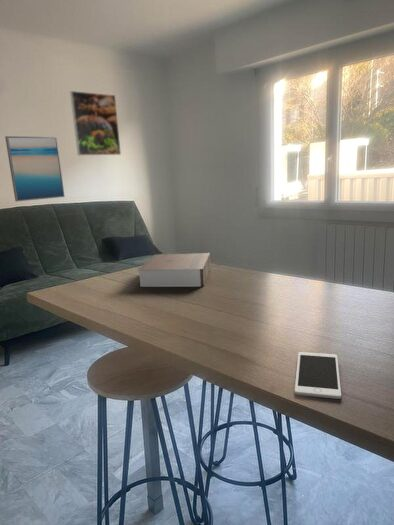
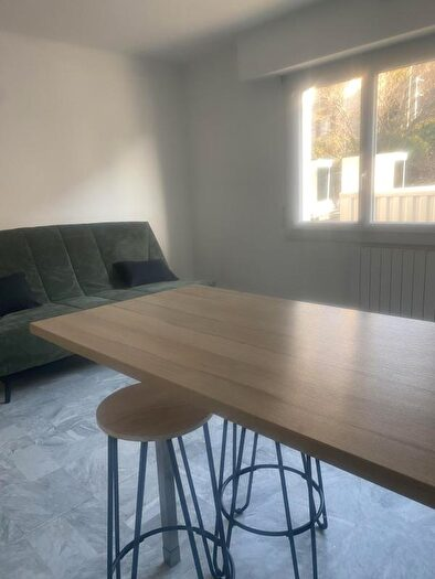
- cell phone [294,351,342,400]
- book [136,252,212,288]
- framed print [69,90,122,157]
- wall art [4,135,66,202]
